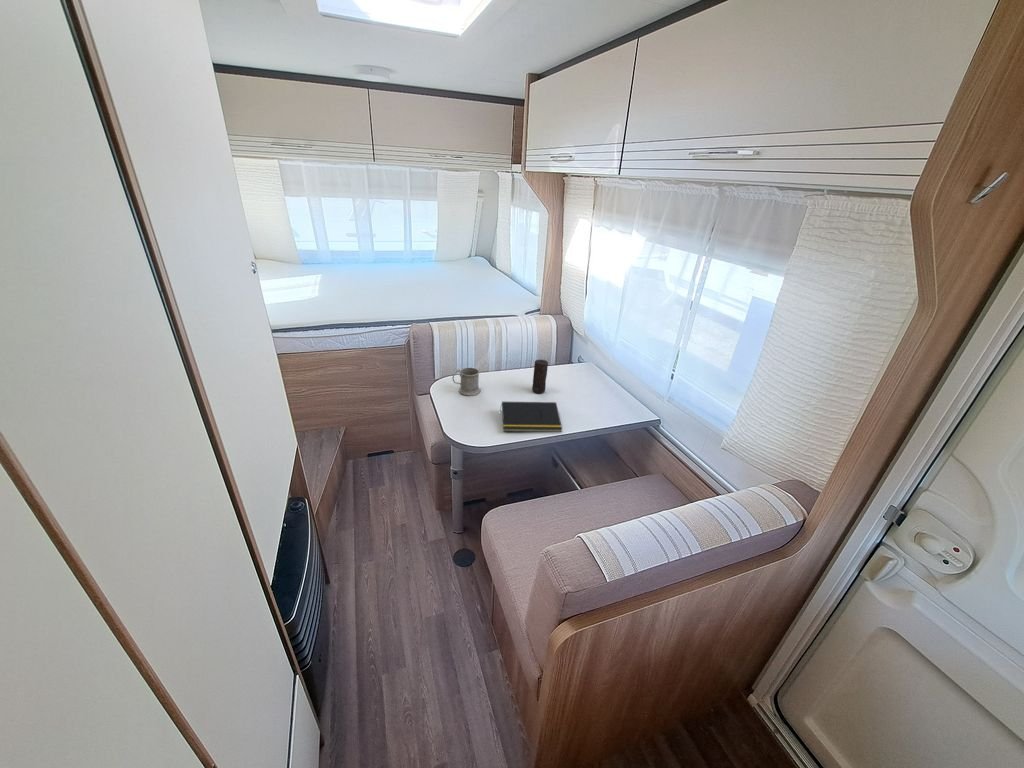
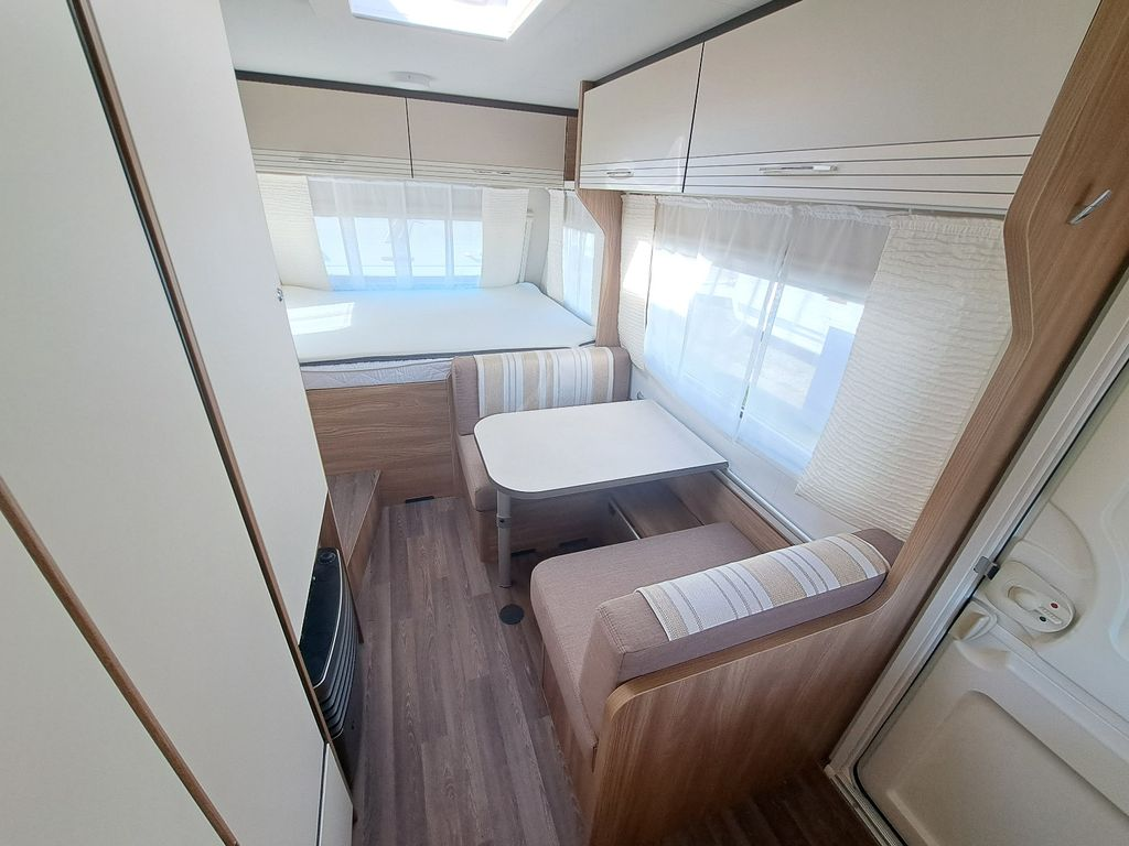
- mug [451,367,481,397]
- notepad [499,401,563,433]
- candle [531,359,549,394]
